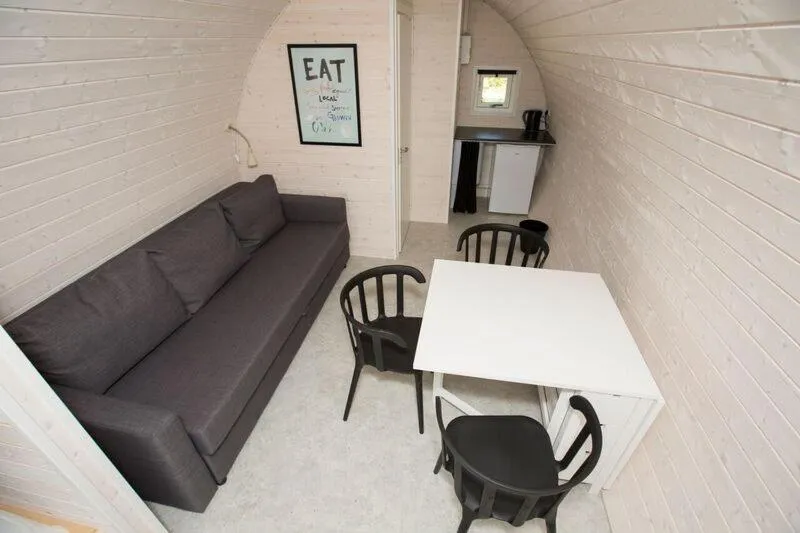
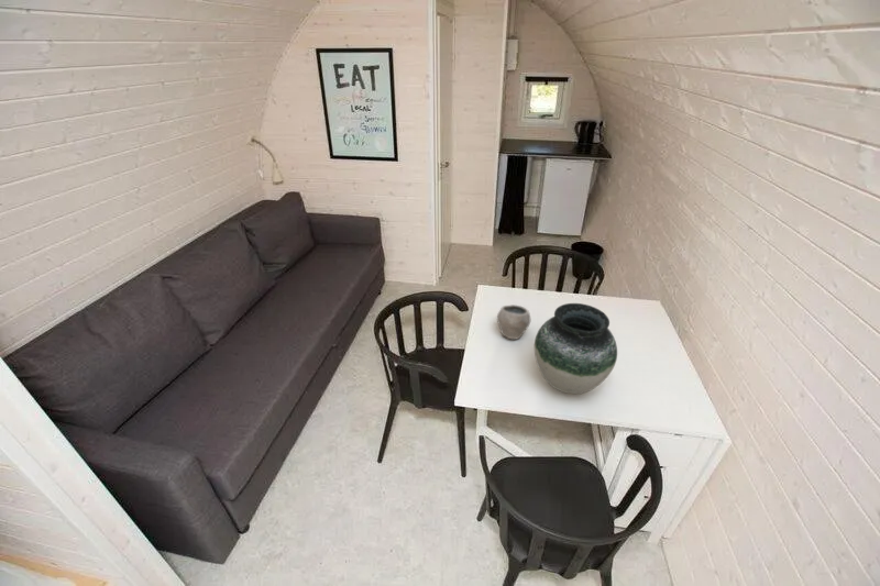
+ vase [534,302,618,395]
+ bowl [496,303,531,340]
